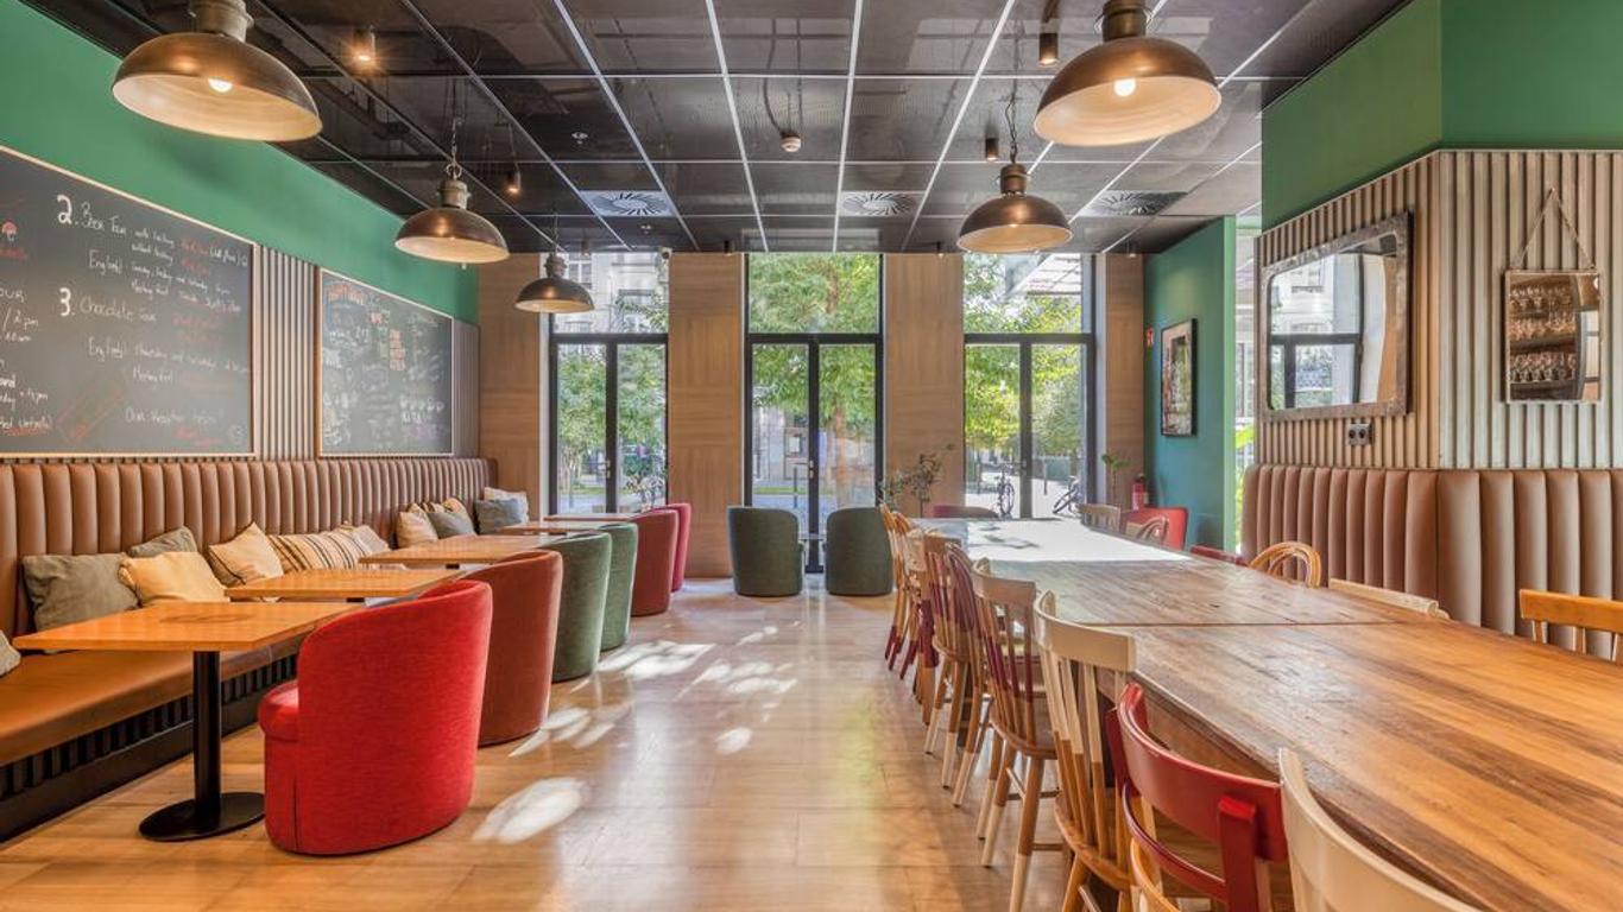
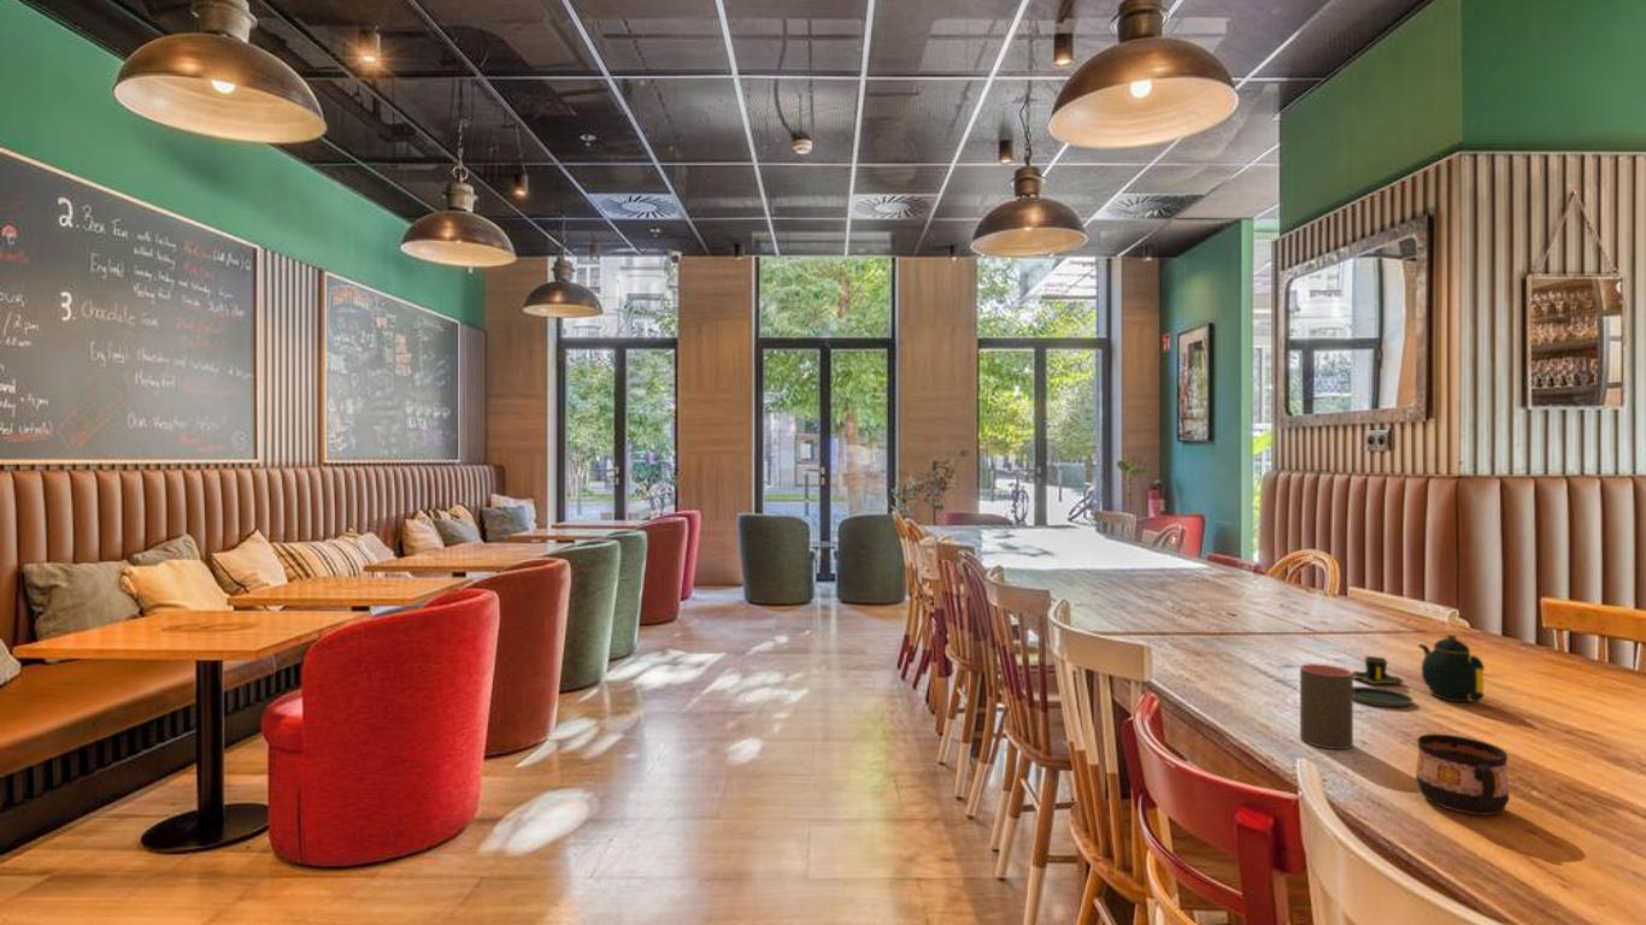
+ teapot [1351,632,1486,708]
+ cup [1299,662,1354,750]
+ cup [1415,733,1510,817]
